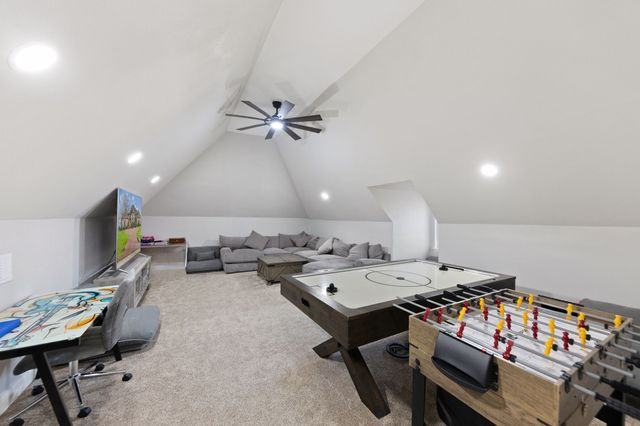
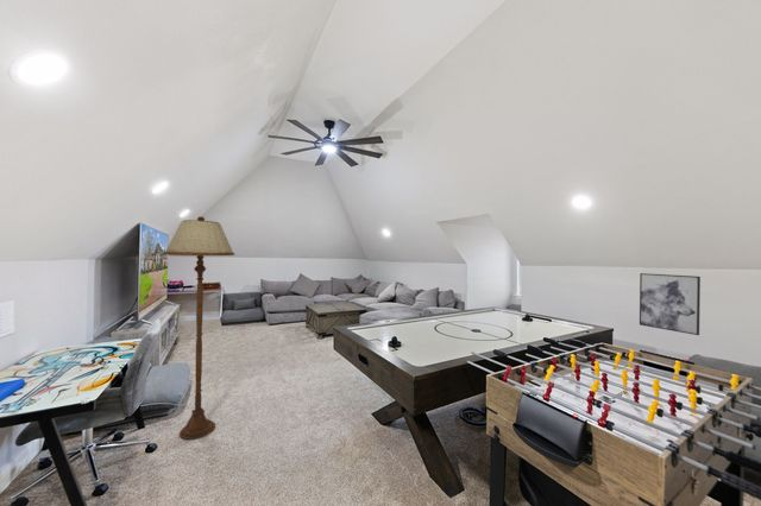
+ wall art [639,272,702,336]
+ floor lamp [163,215,235,441]
